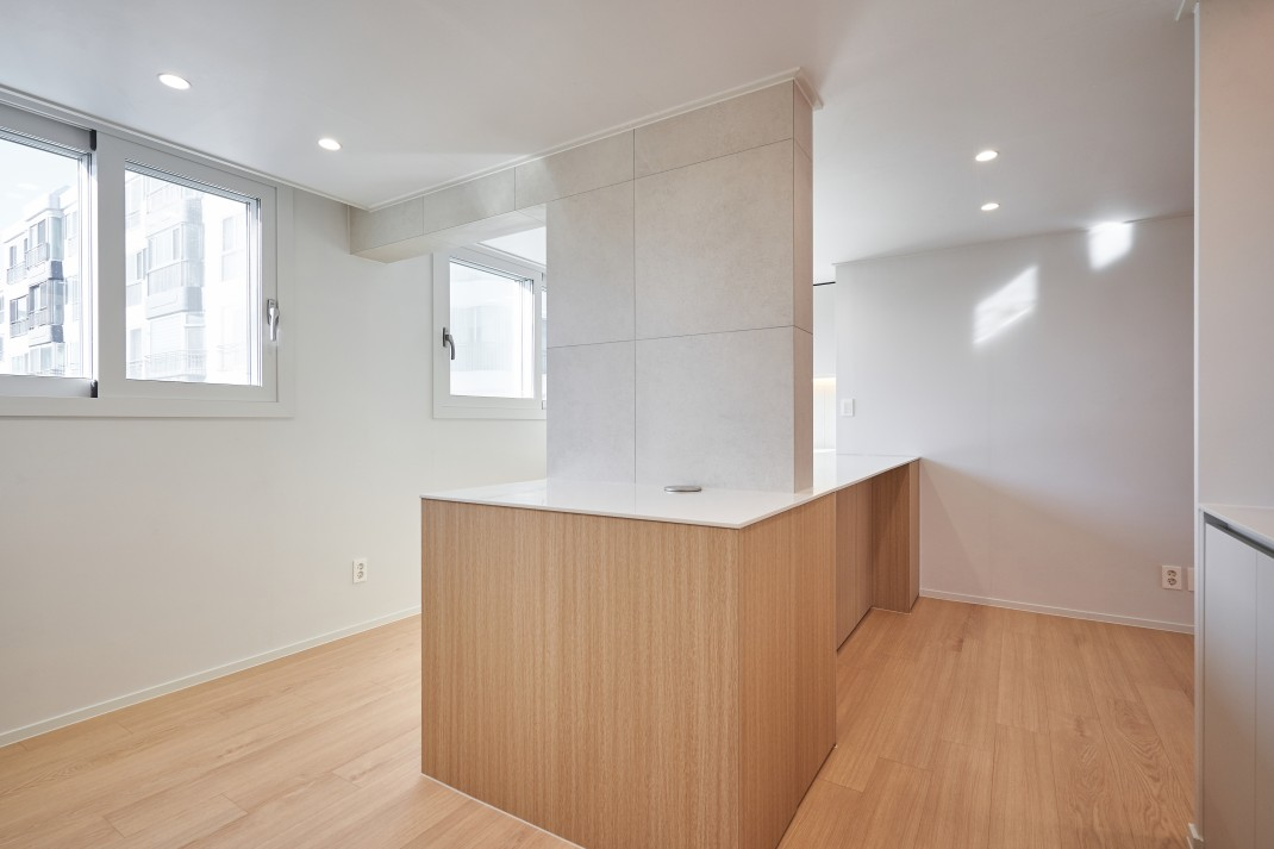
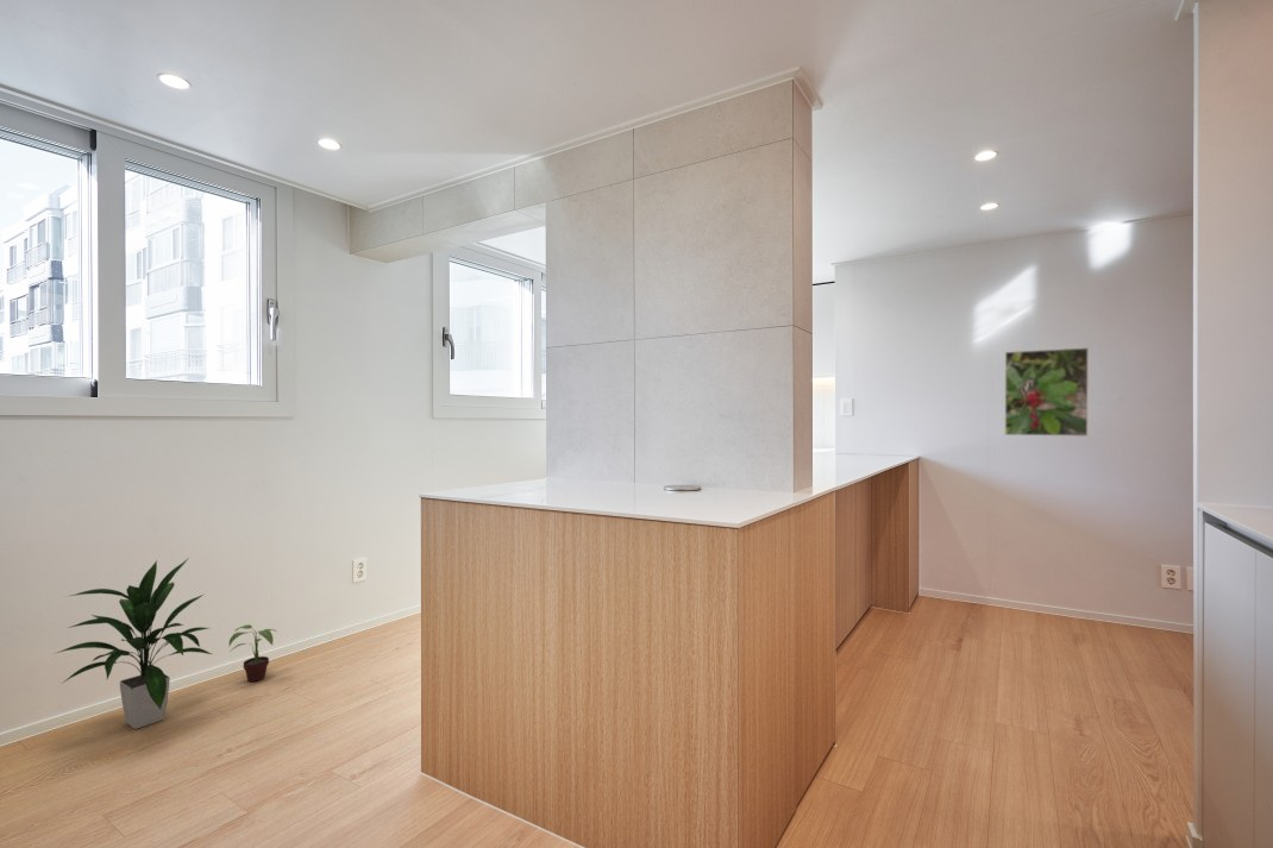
+ indoor plant [52,557,213,730]
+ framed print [1004,346,1090,438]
+ potted plant [227,623,277,683]
